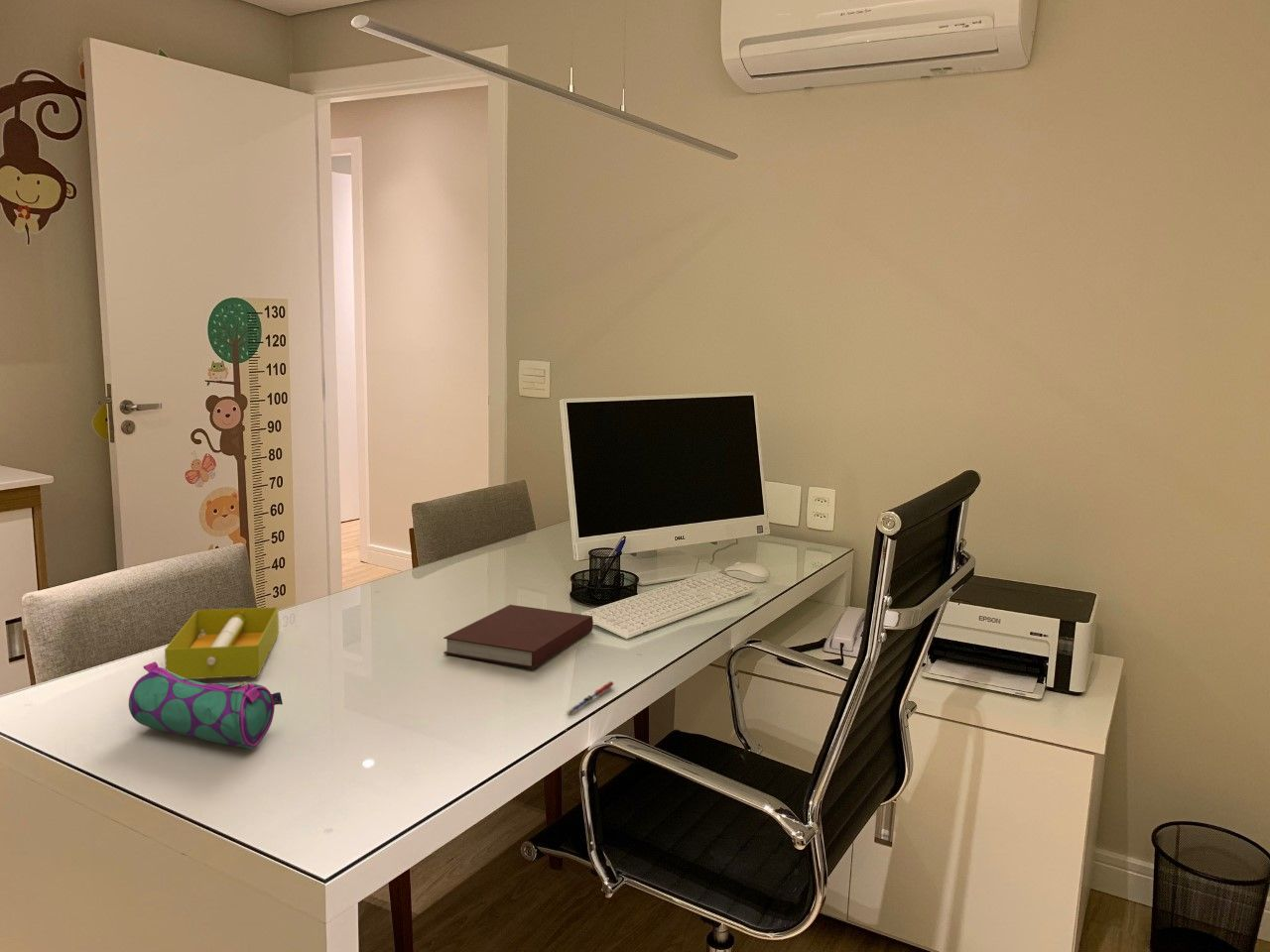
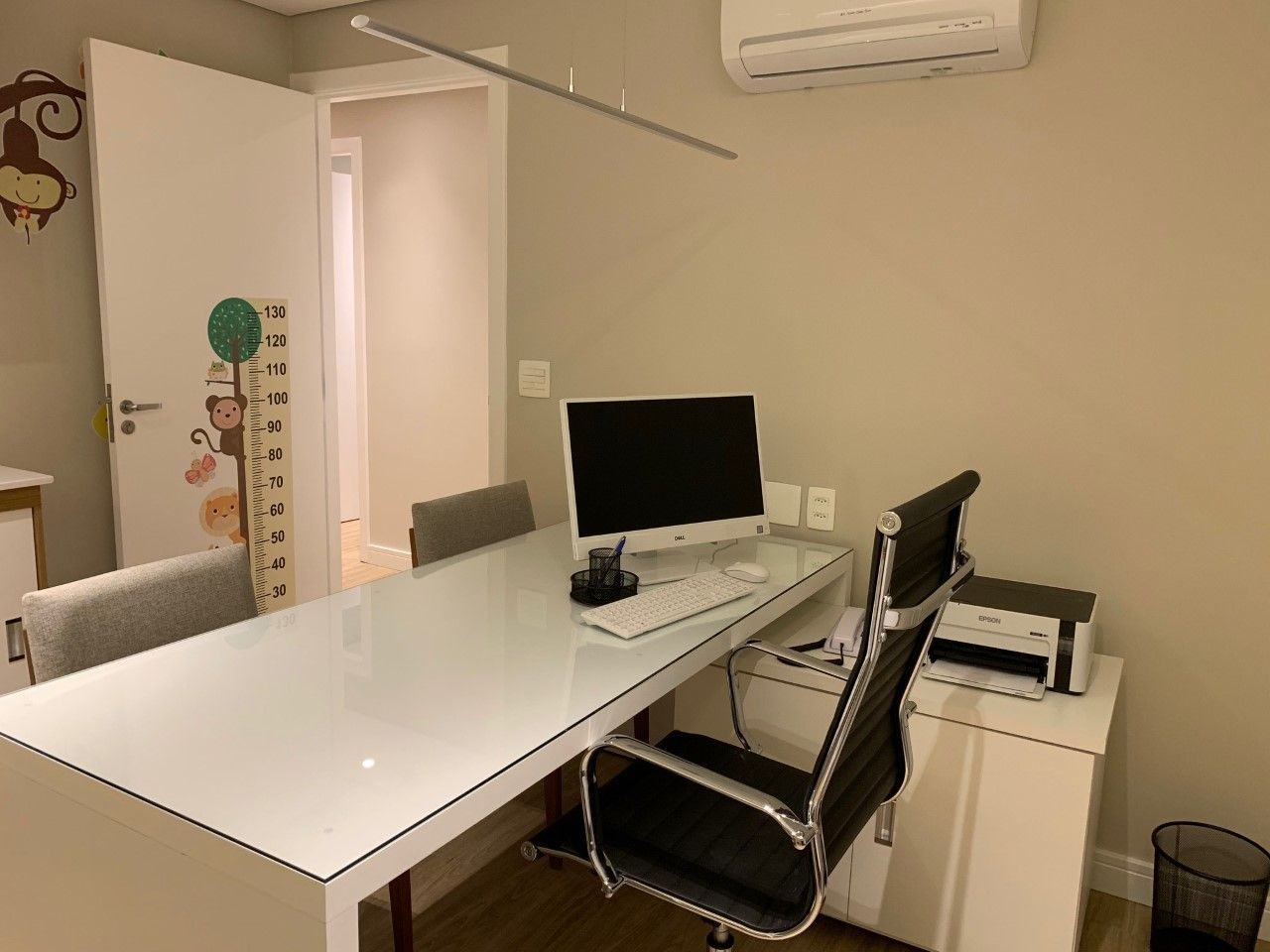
- notebook [443,604,594,669]
- pencil case [128,660,284,750]
- tissue box [164,606,280,680]
- pen [564,680,615,715]
